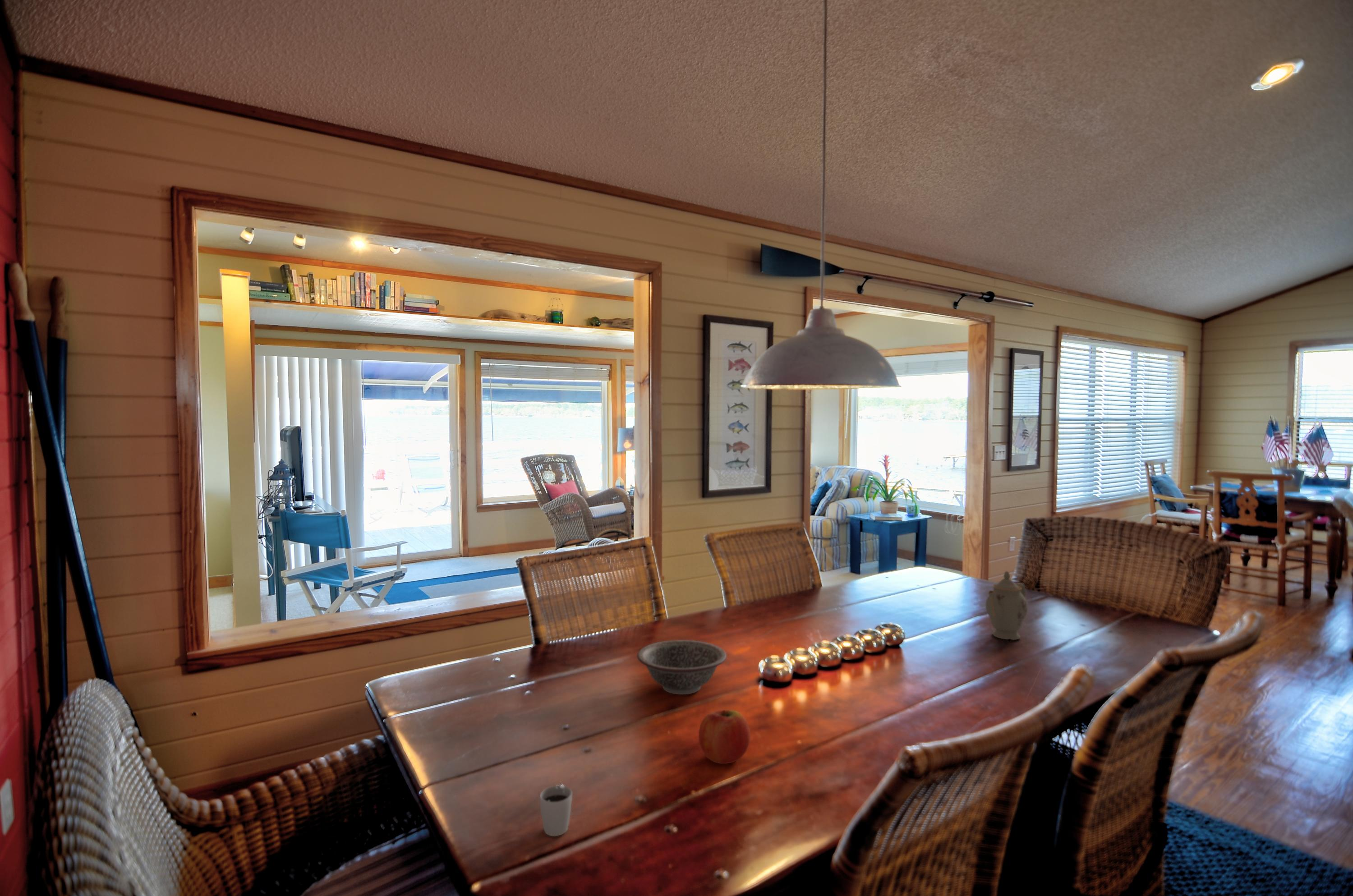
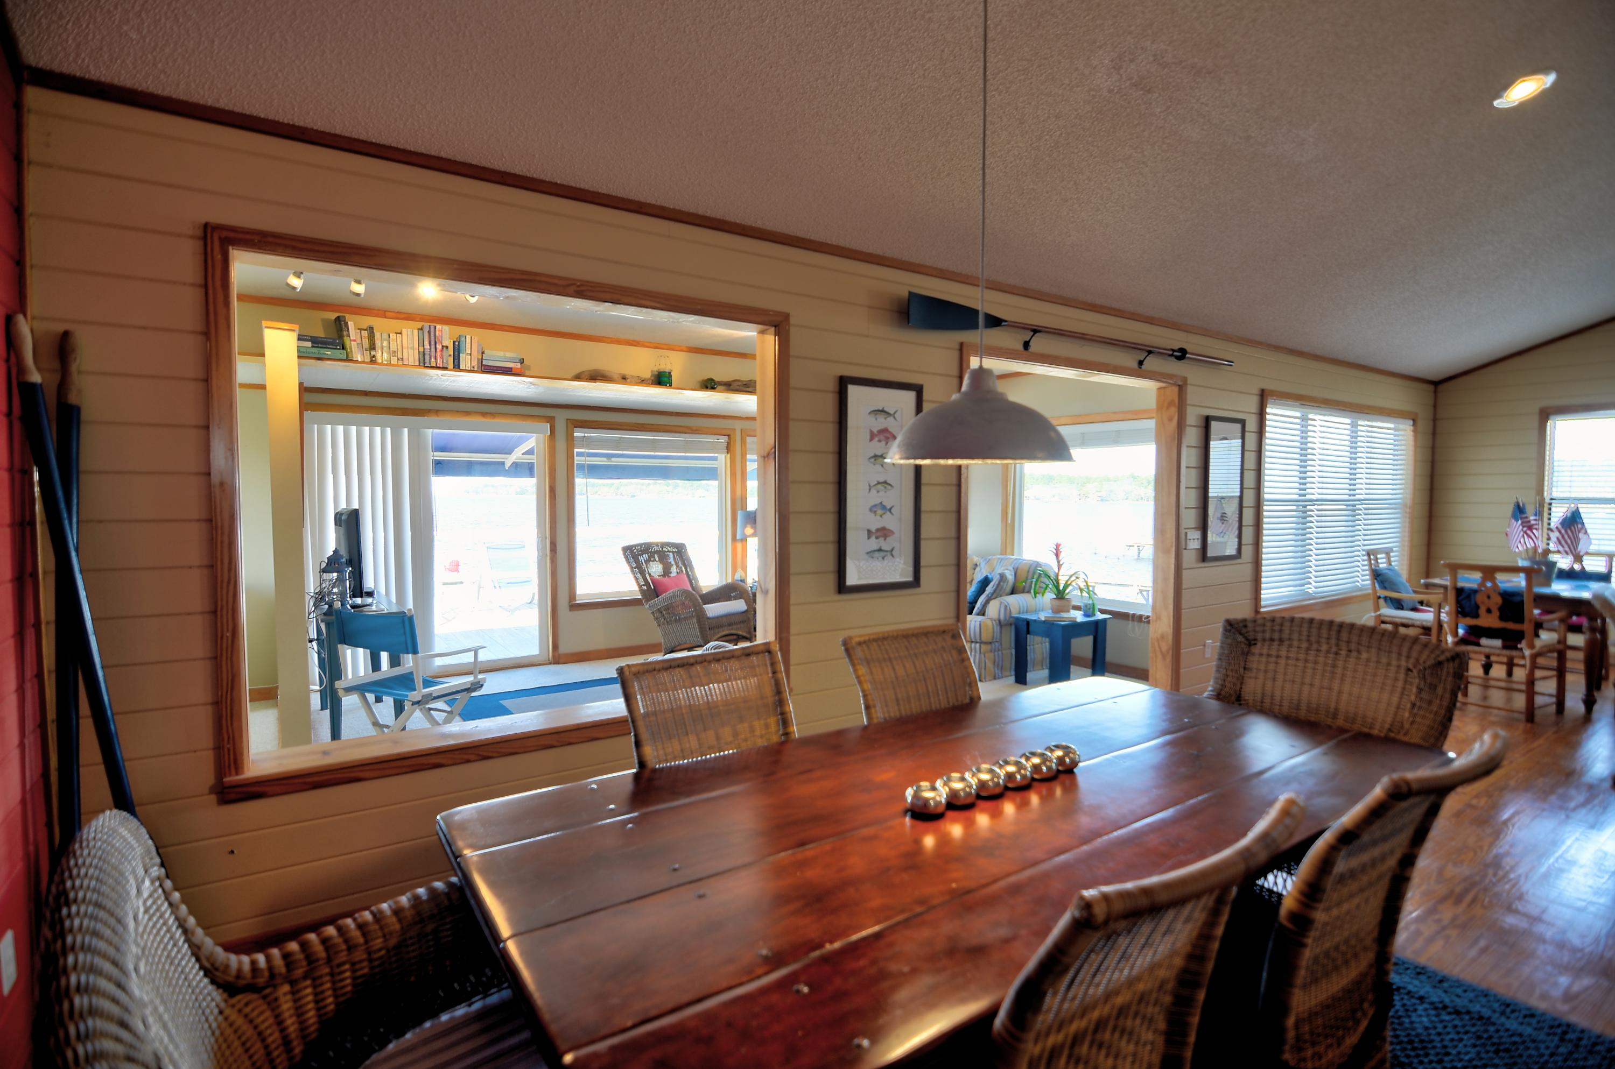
- decorative bowl [636,639,727,695]
- chinaware [985,570,1028,640]
- cup [539,781,573,836]
- fruit [698,709,751,764]
